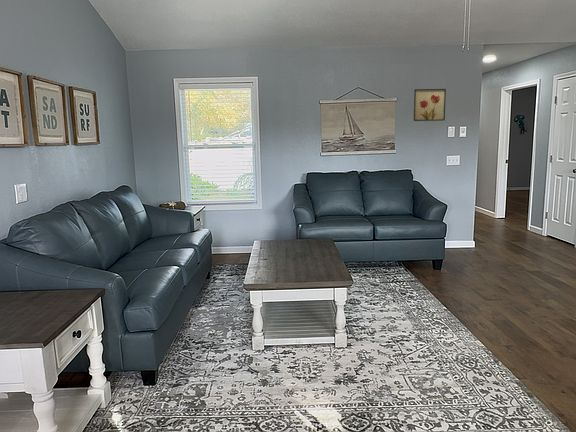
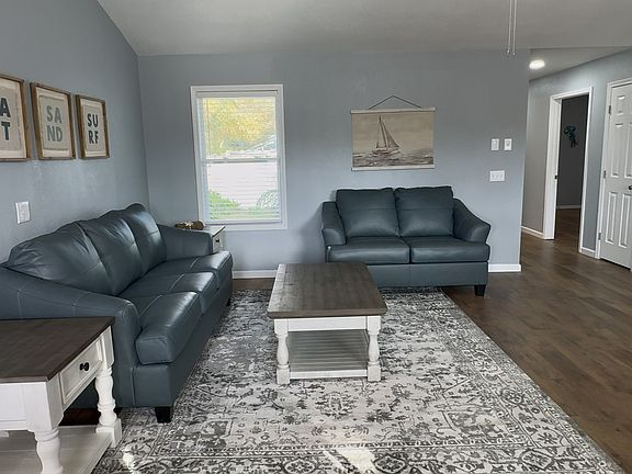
- wall art [413,88,447,122]
